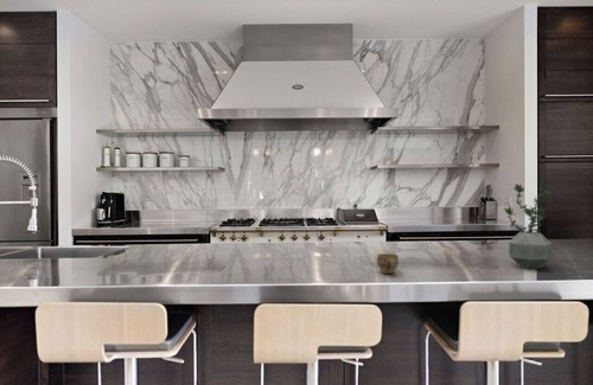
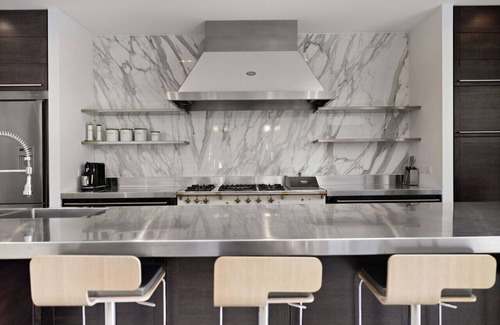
- cup [376,252,400,275]
- potted plant [503,182,553,269]
